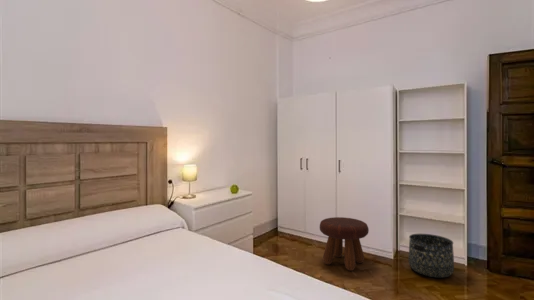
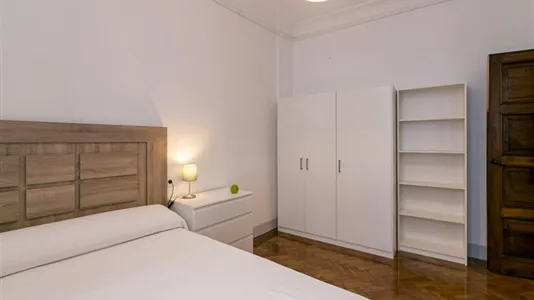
- basket [408,233,455,279]
- footstool [319,216,370,271]
